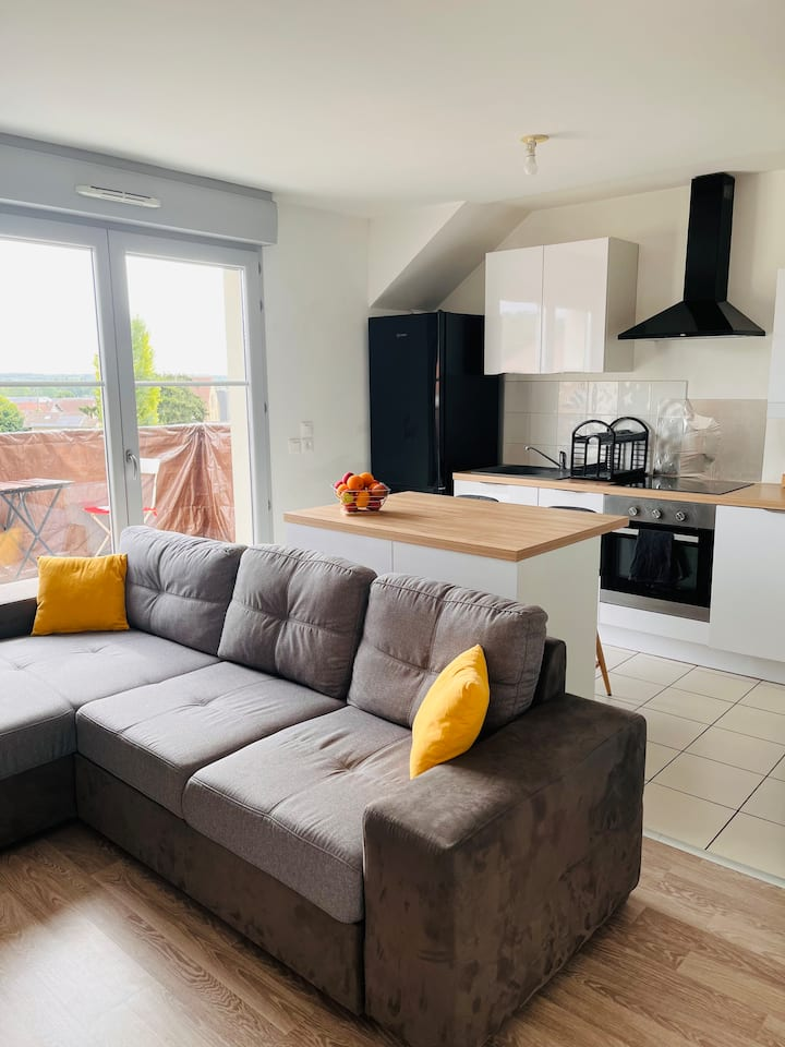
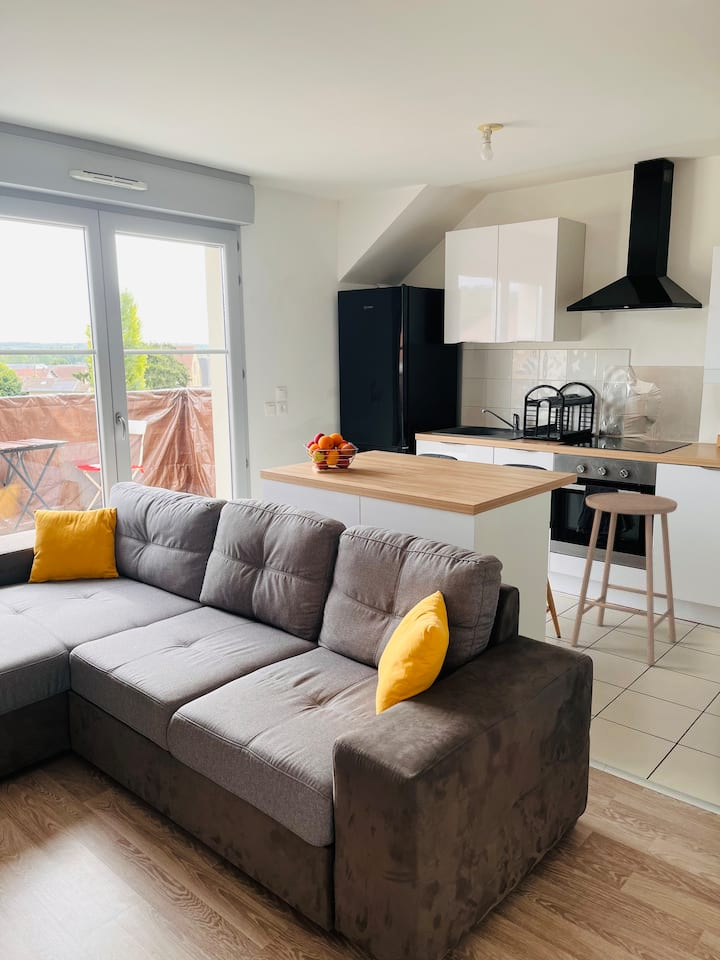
+ stool [570,492,678,666]
